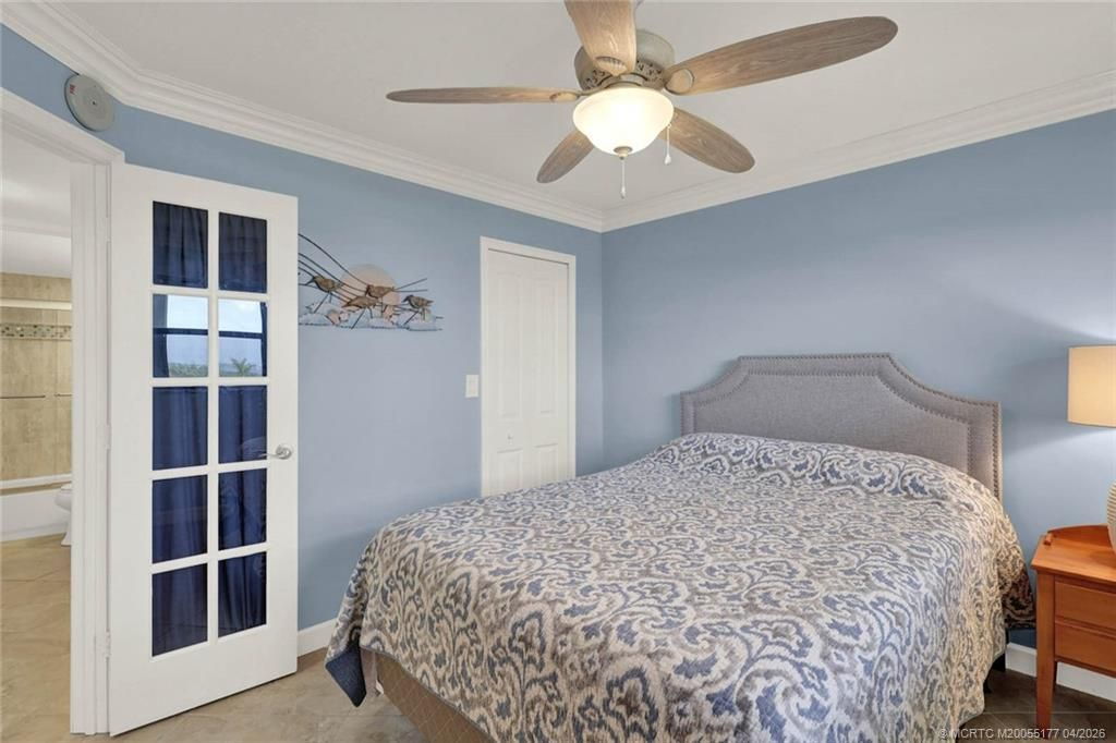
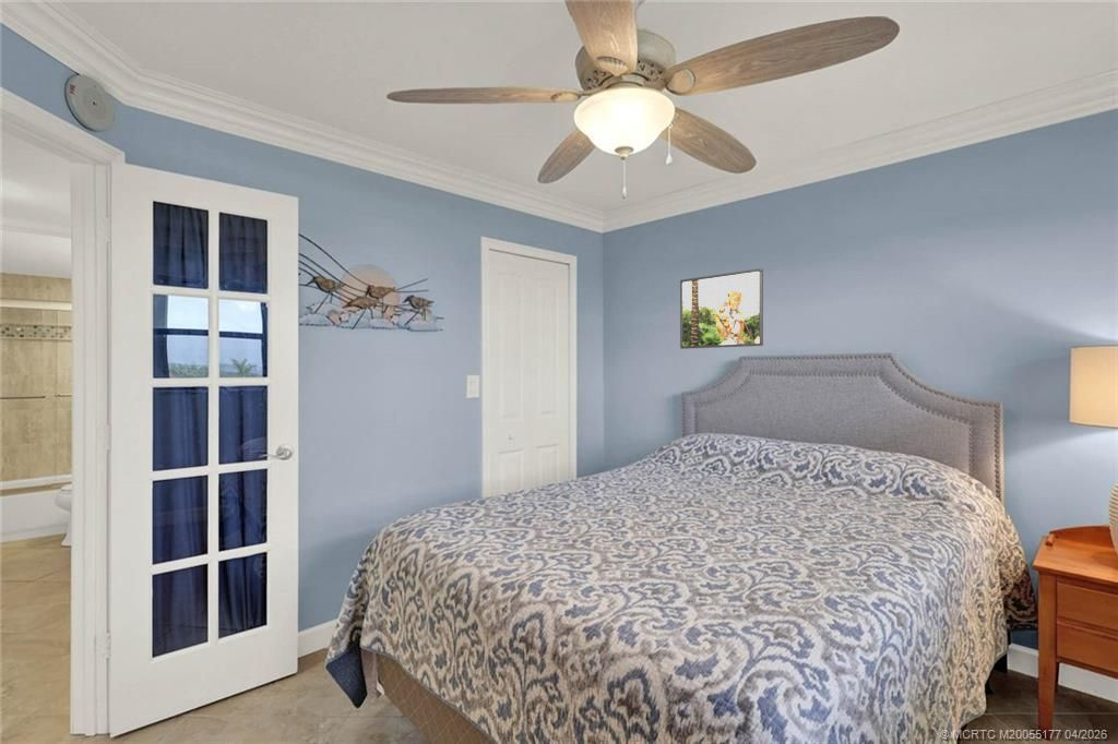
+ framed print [679,267,764,350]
